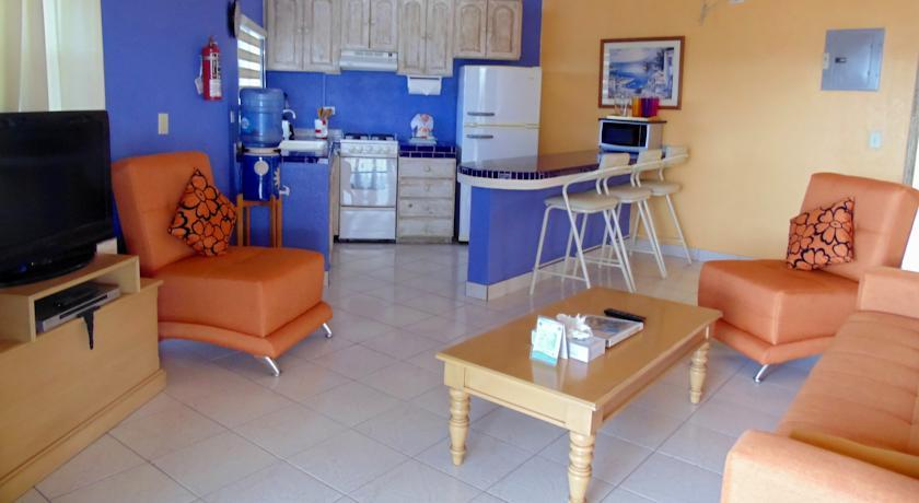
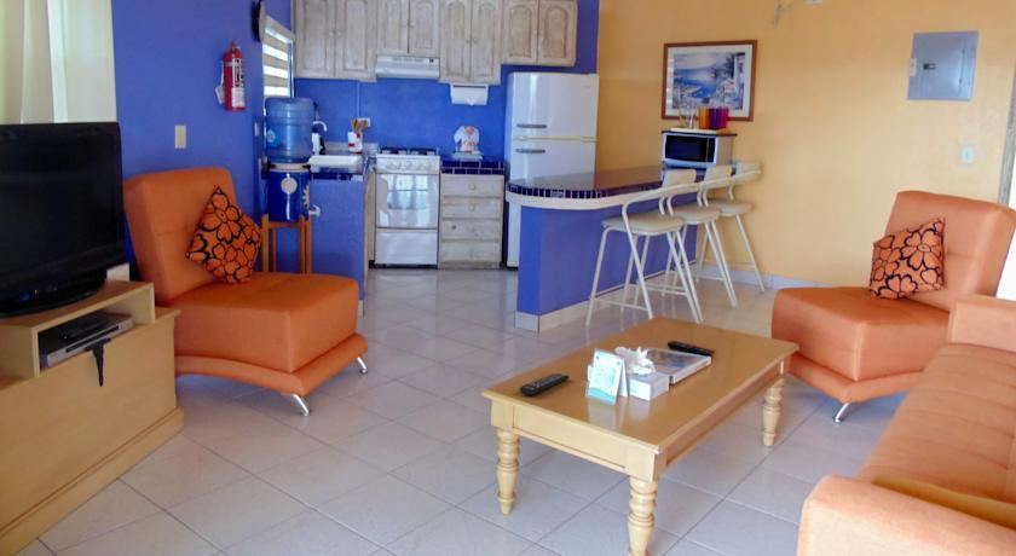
+ remote control [519,371,570,396]
